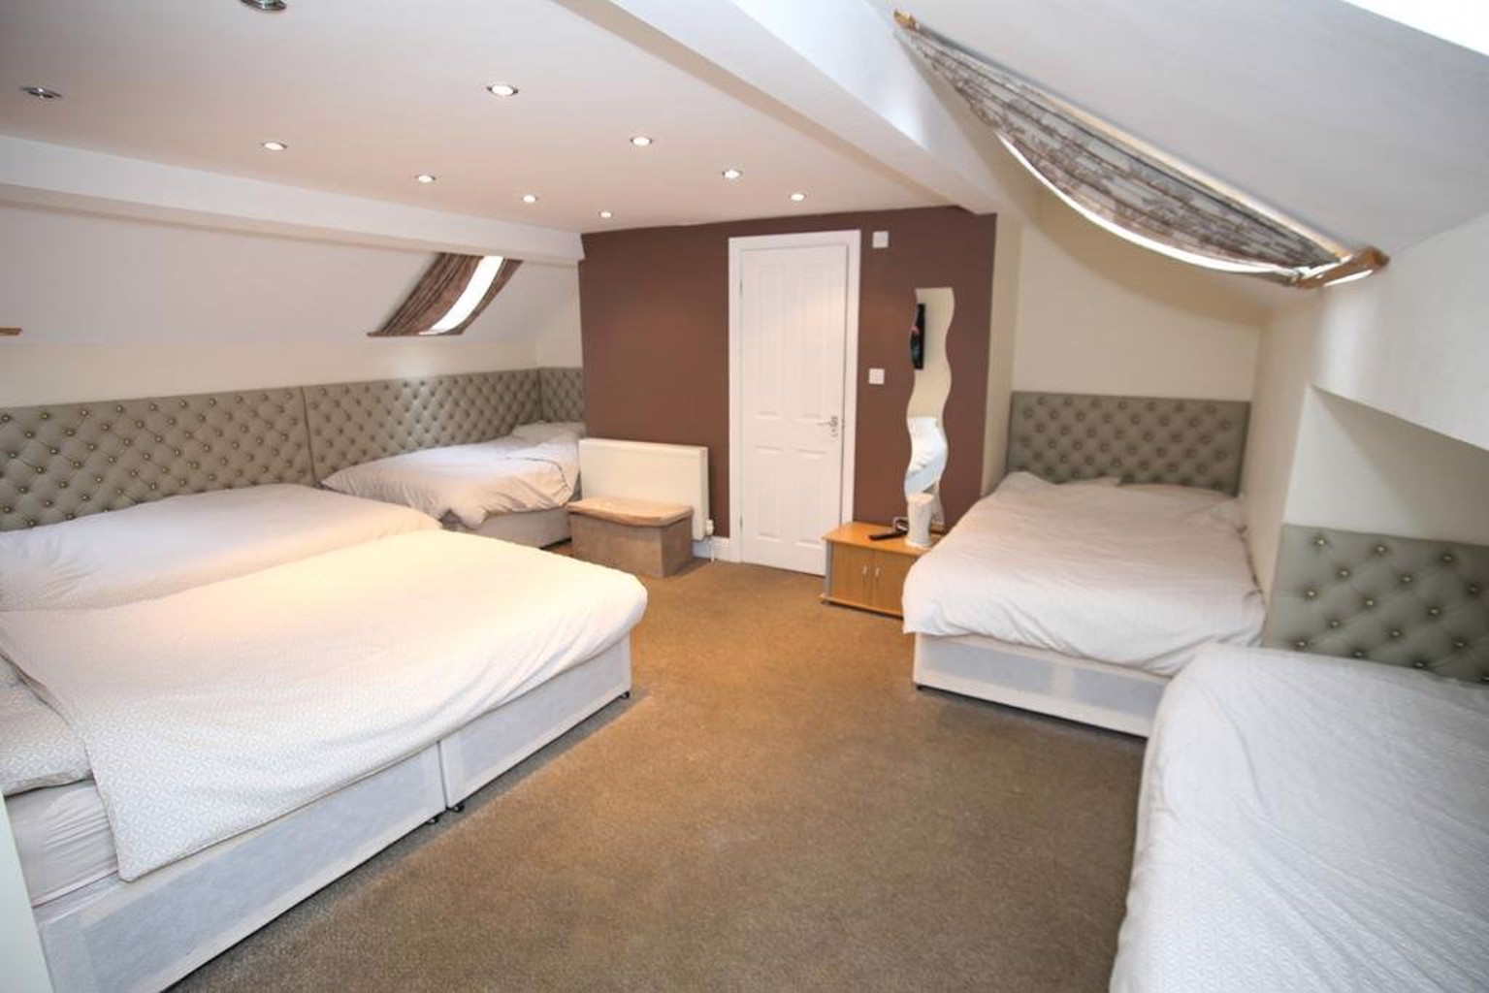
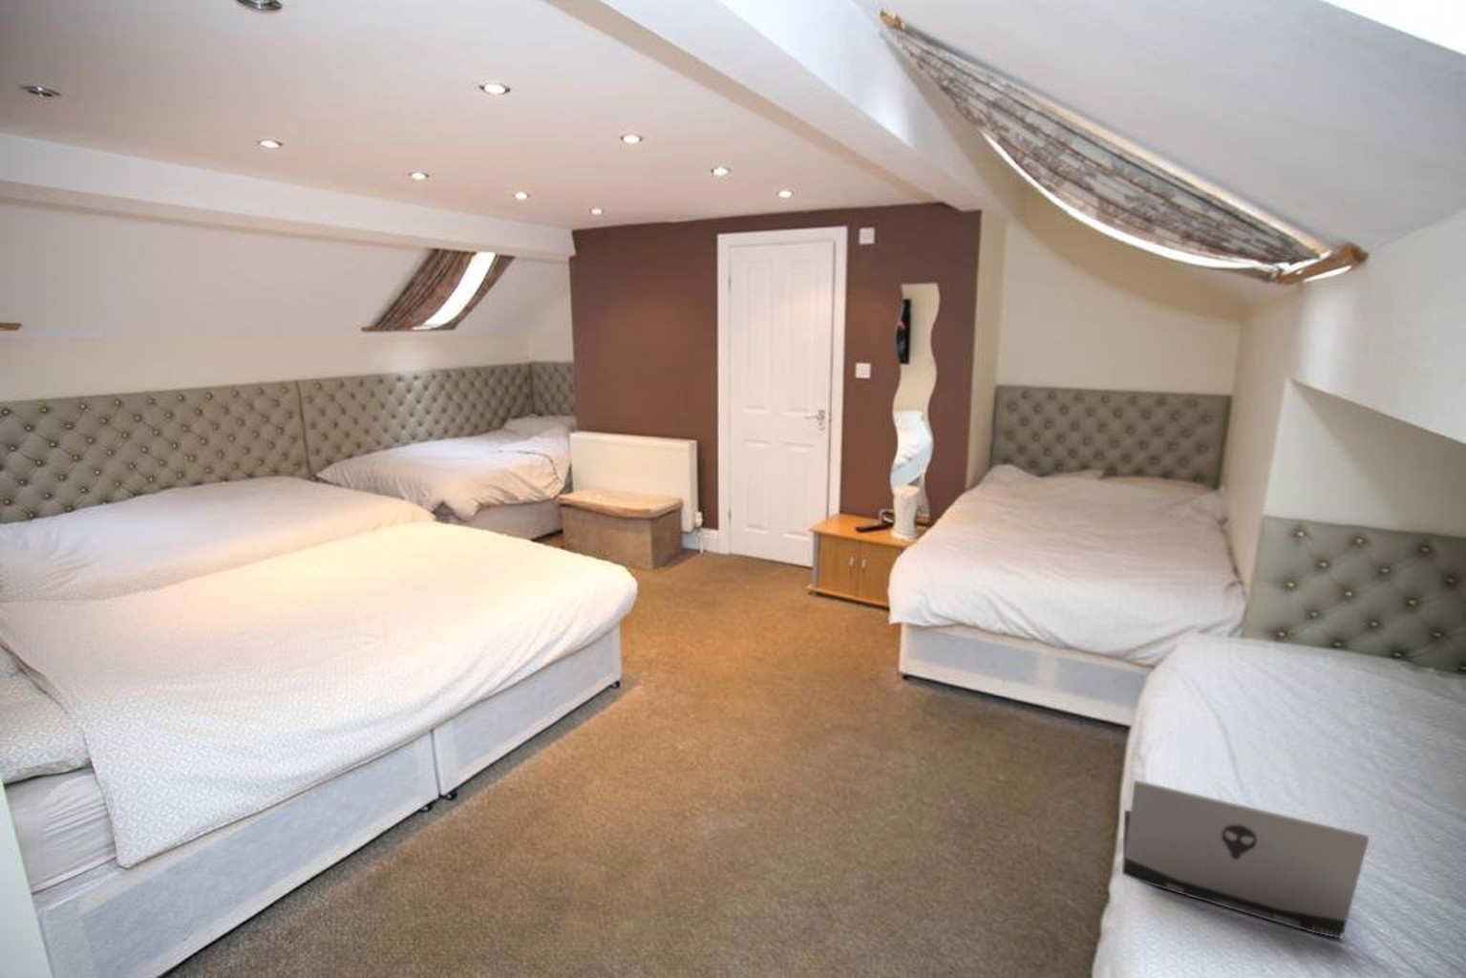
+ laptop computer [1121,779,1370,940]
